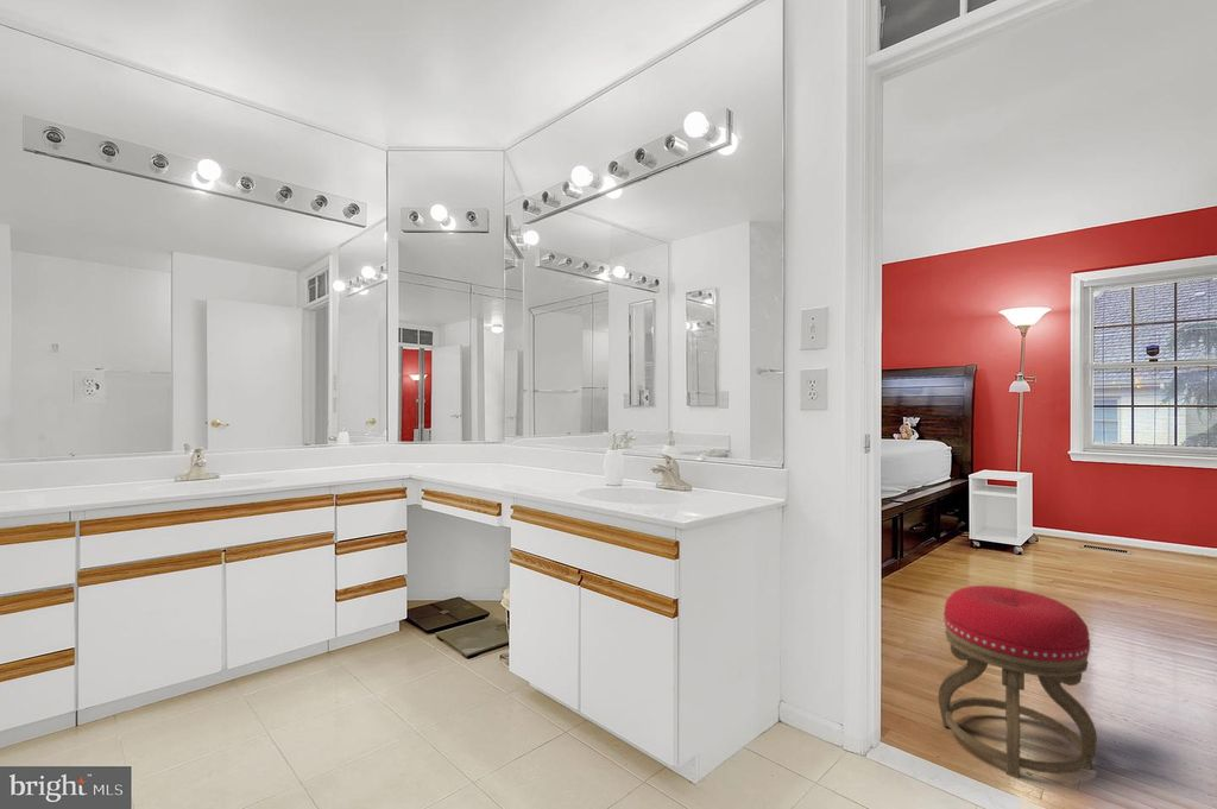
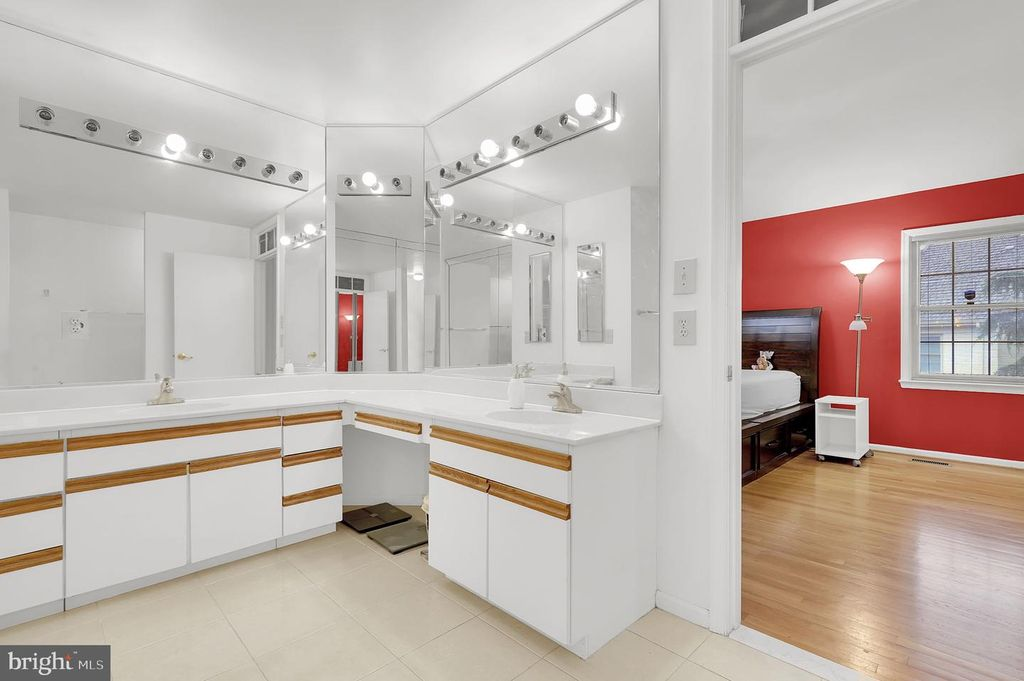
- stool [938,584,1098,779]
